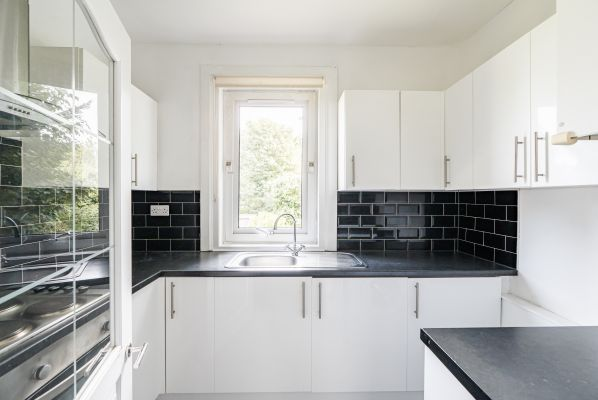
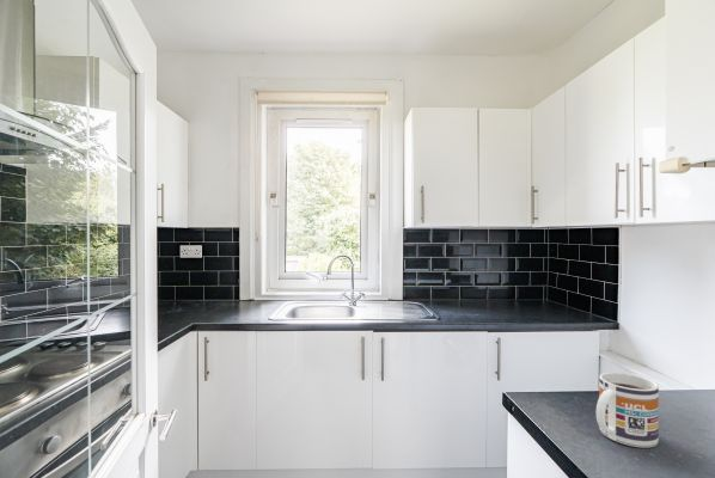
+ mug [595,372,660,448]
